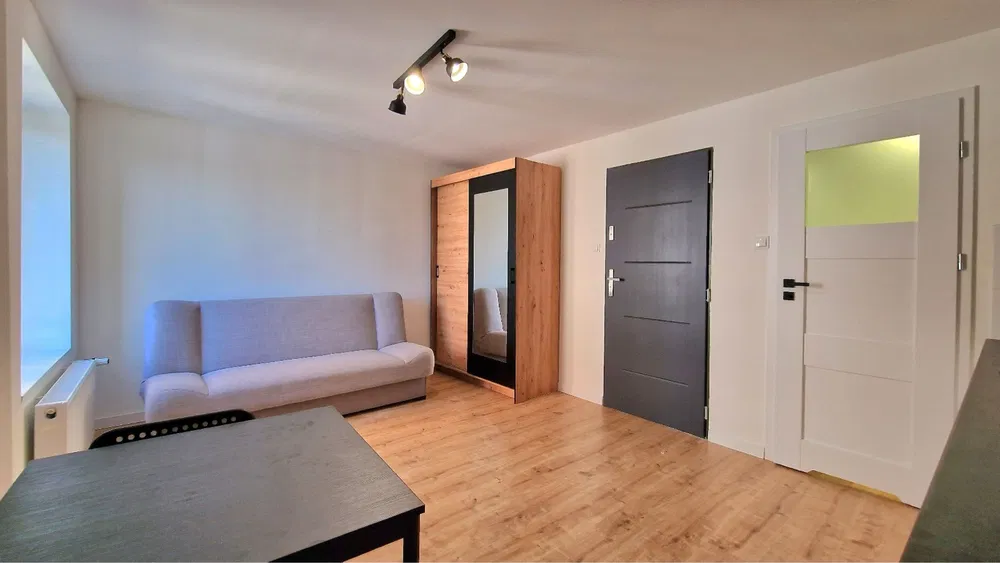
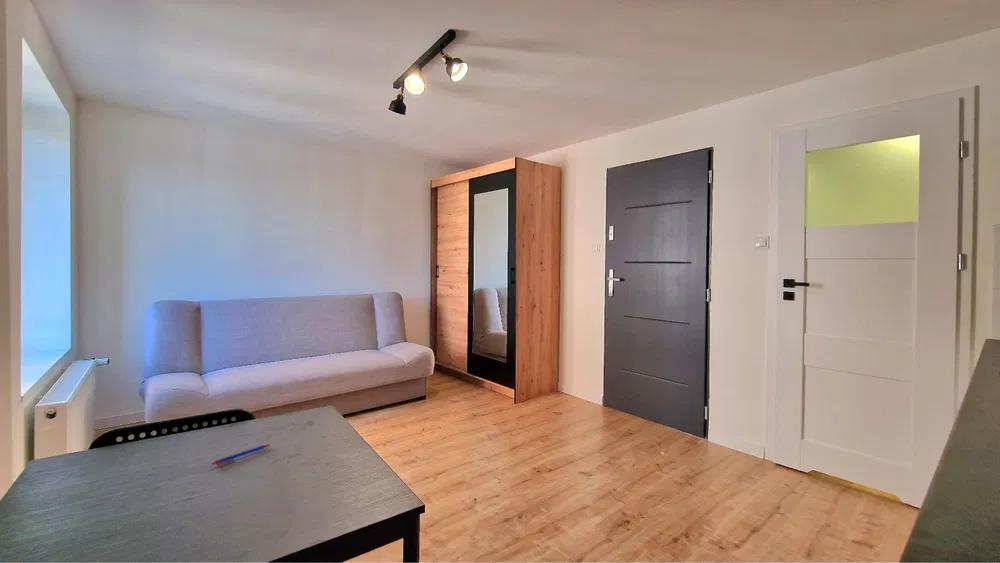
+ pen [211,443,272,467]
